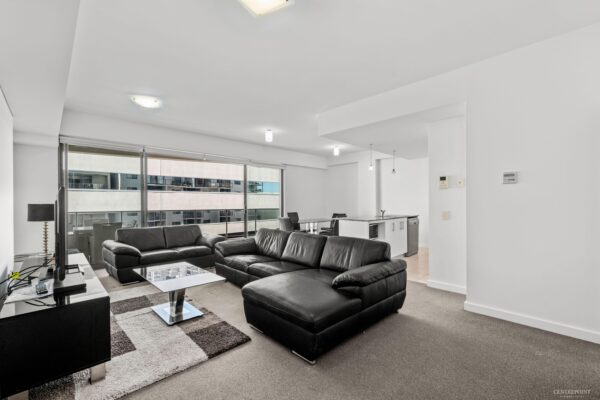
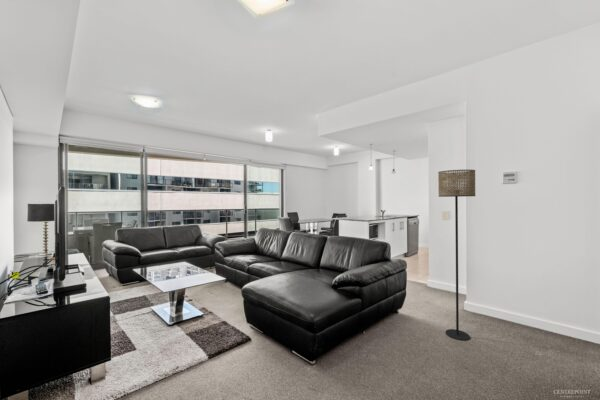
+ floor lamp [437,169,476,341]
